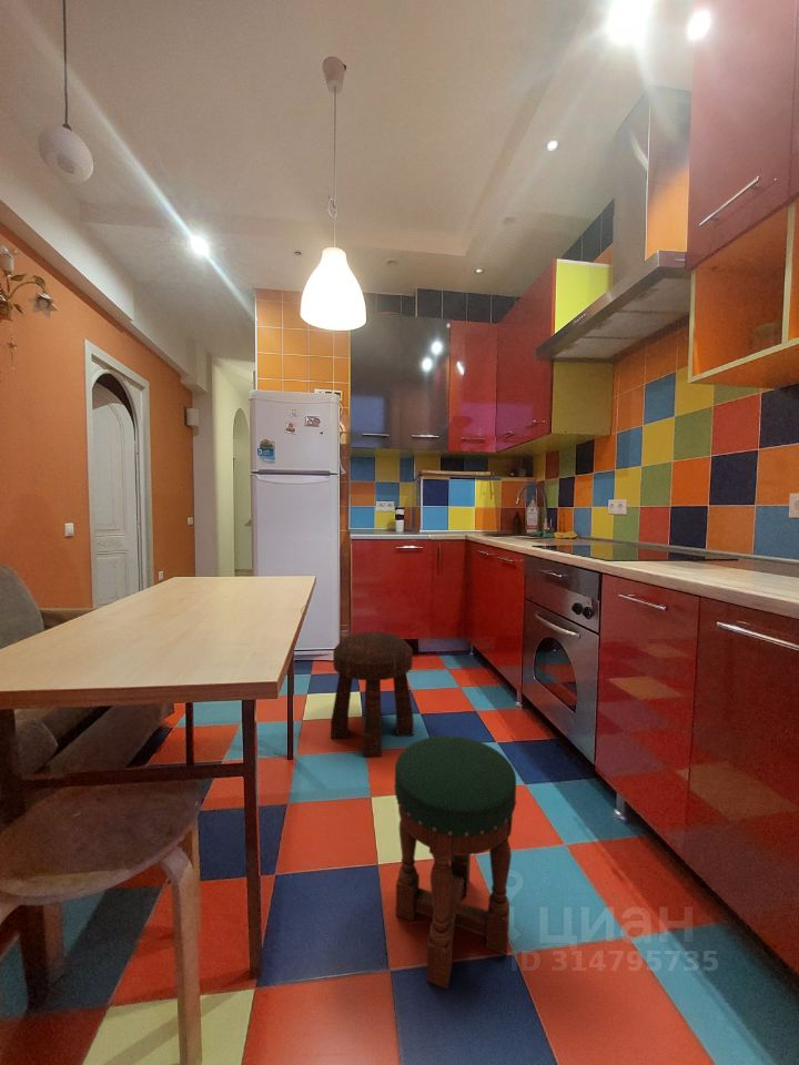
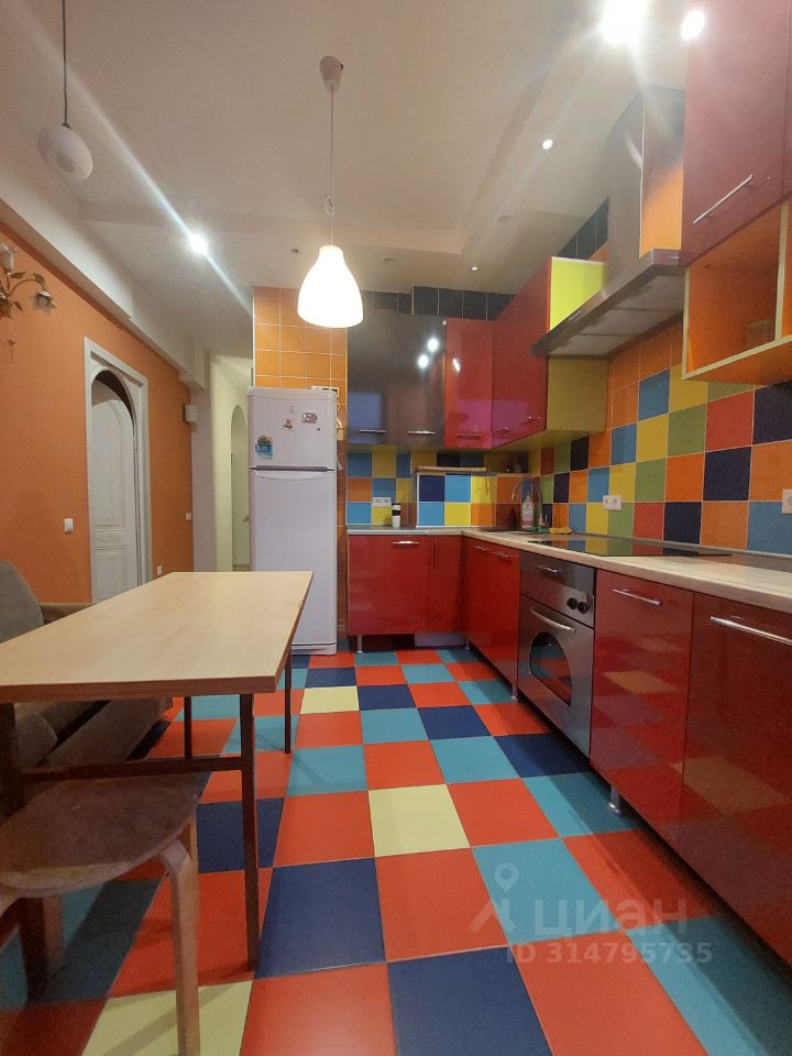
- stool [330,631,415,758]
- stool [393,734,517,990]
